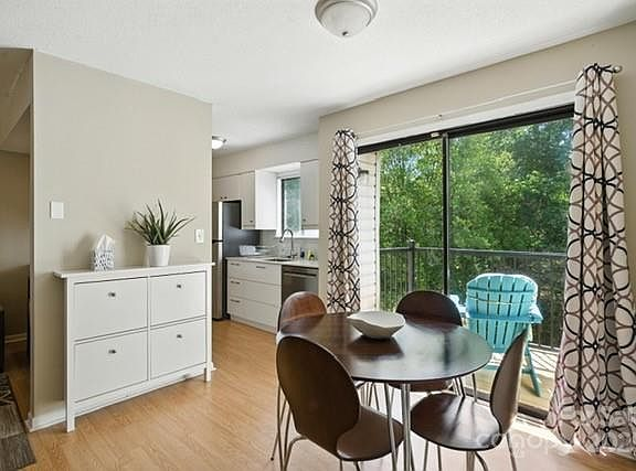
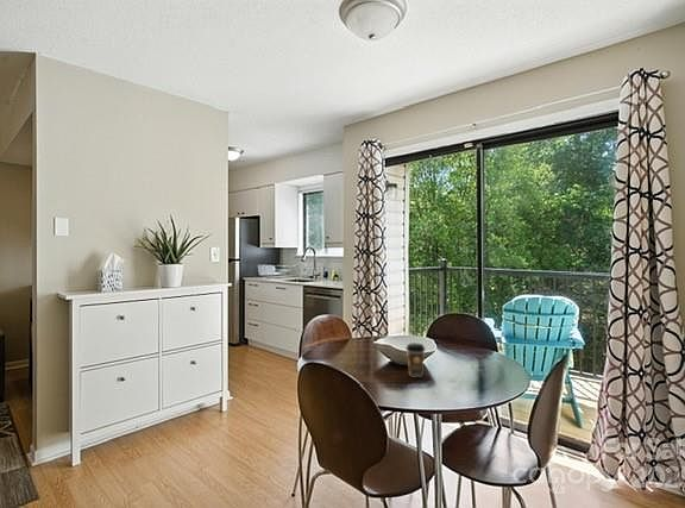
+ coffee cup [404,341,427,378]
